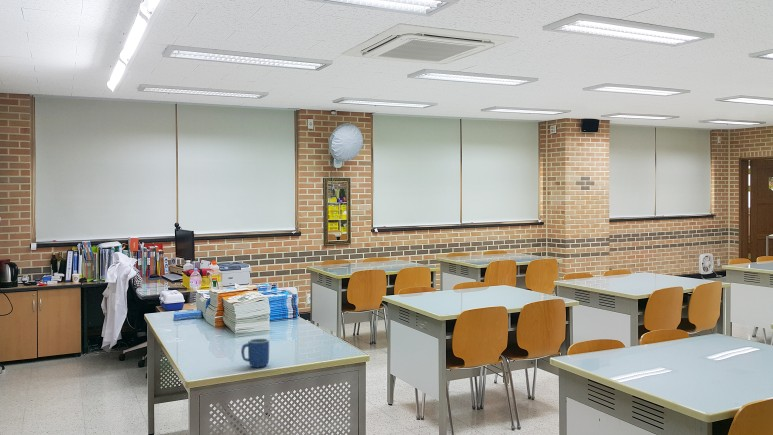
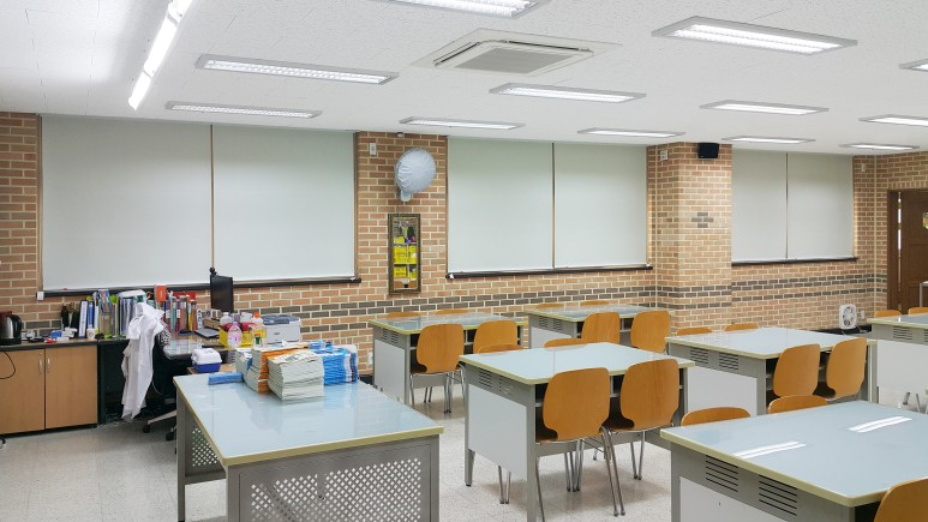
- mug [240,338,270,369]
